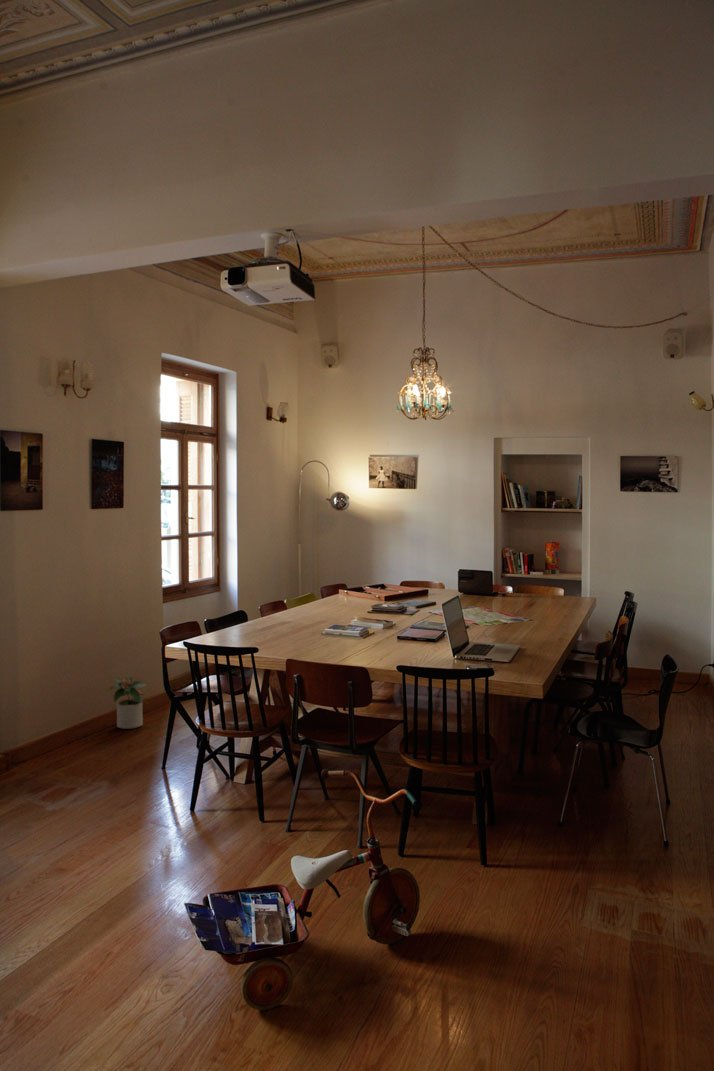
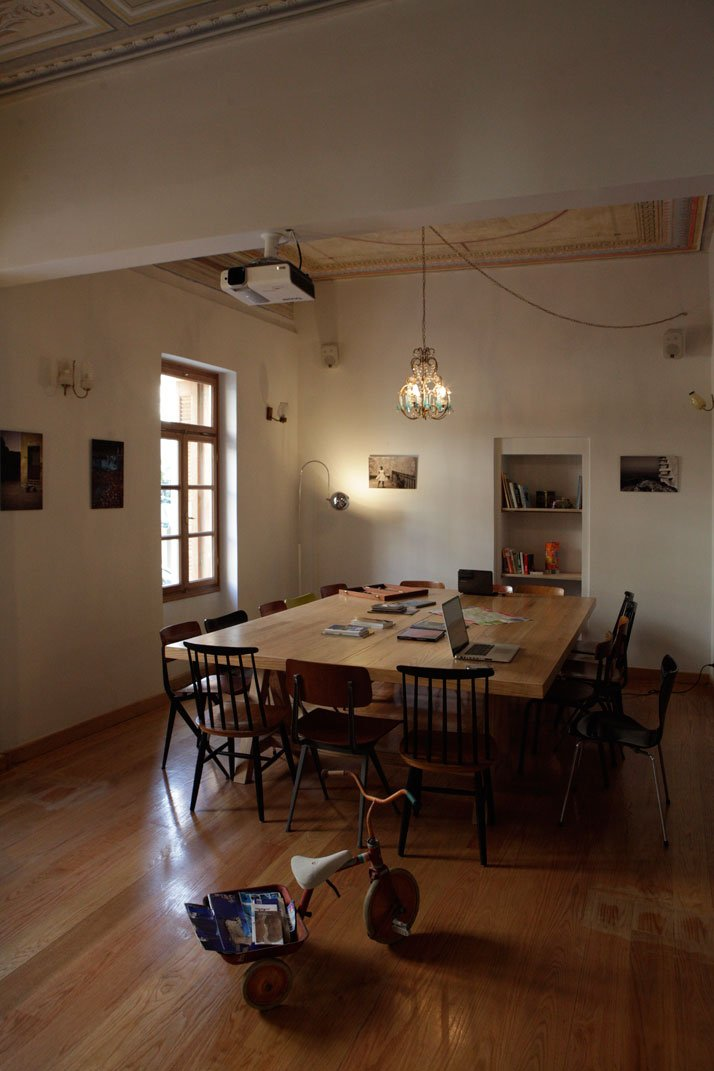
- potted plant [106,675,151,730]
